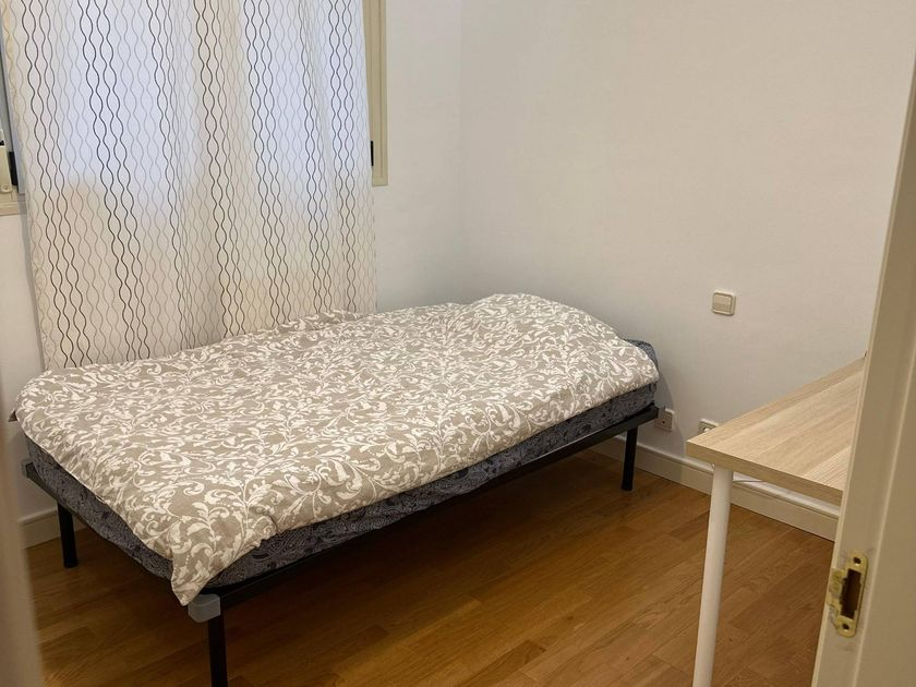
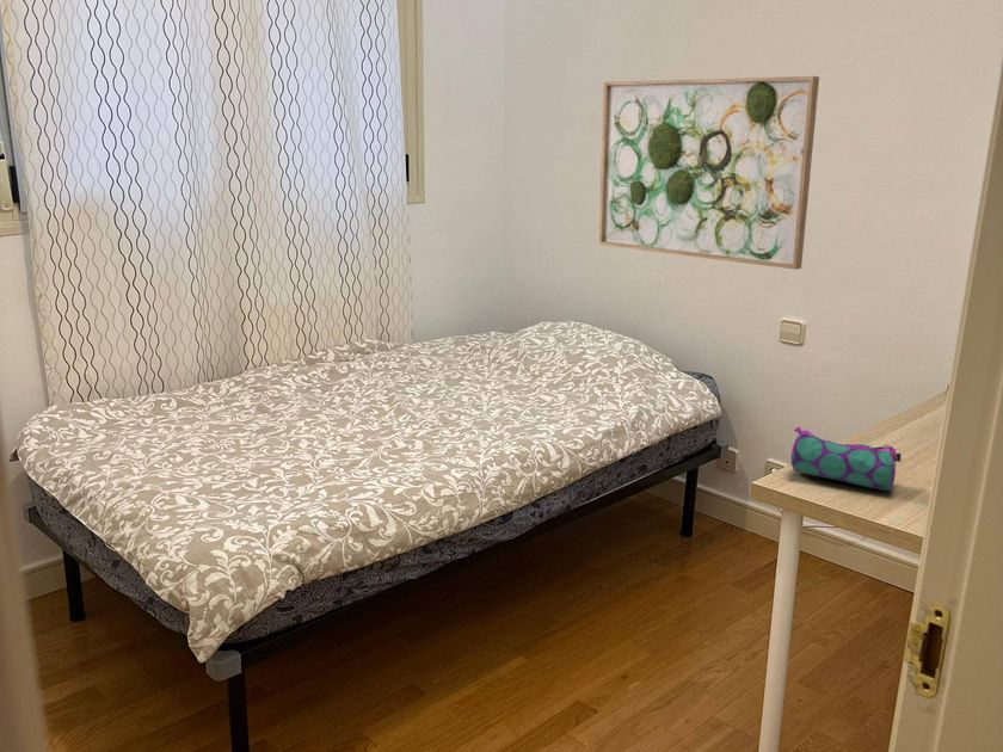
+ pencil case [789,425,902,492]
+ wall art [597,75,820,271]
